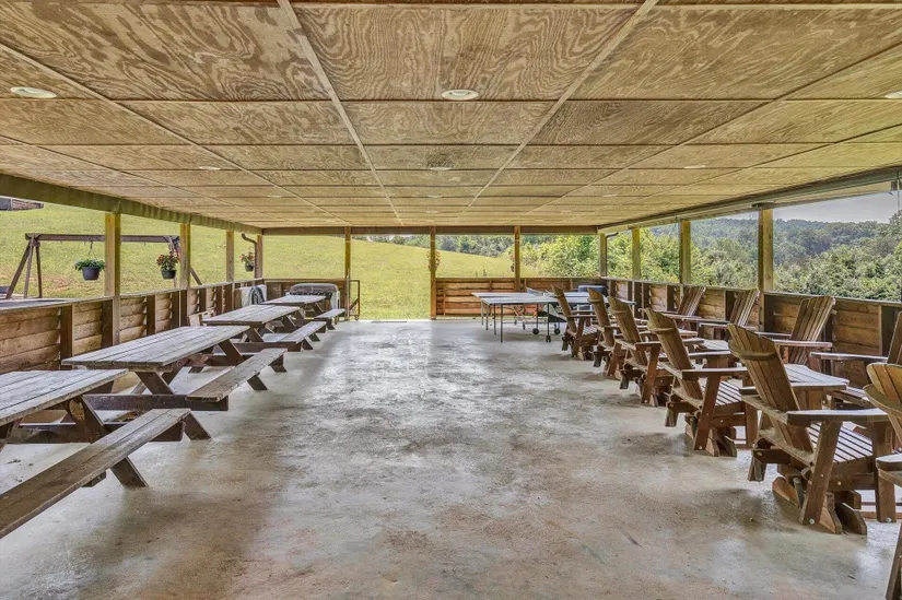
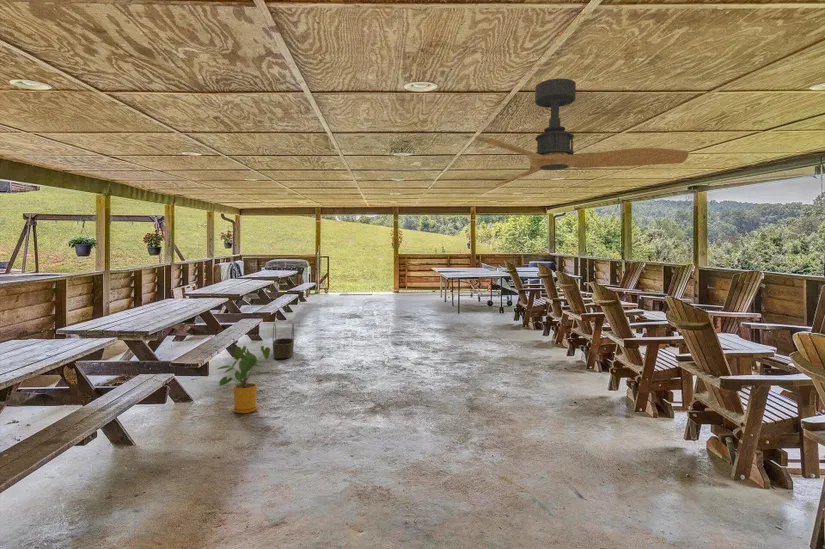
+ basket [272,322,295,360]
+ house plant [215,345,271,414]
+ ceiling fan [474,78,690,187]
